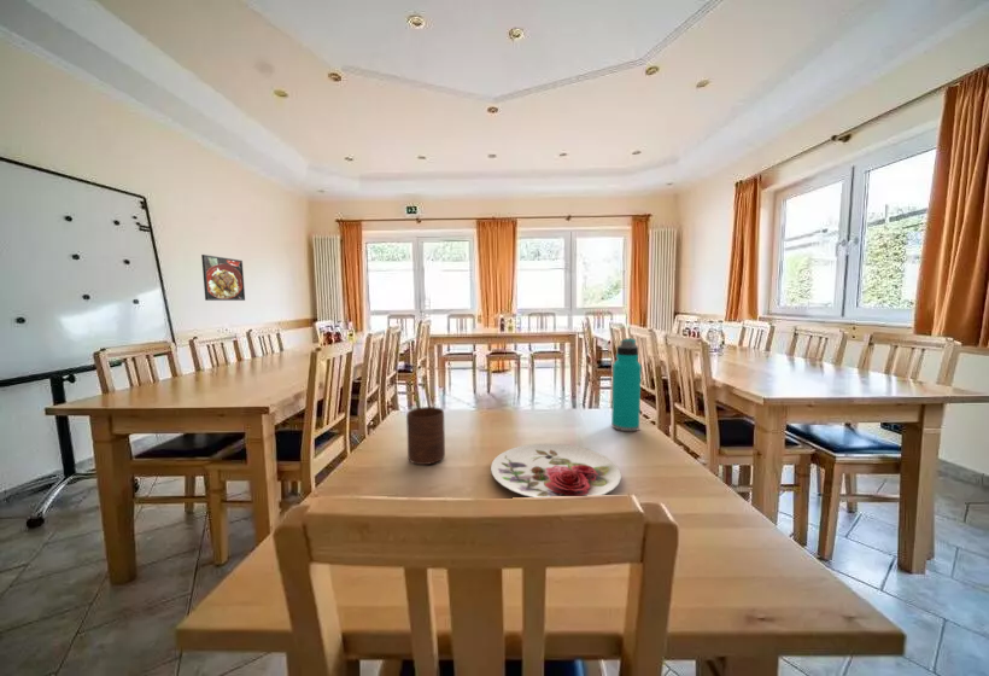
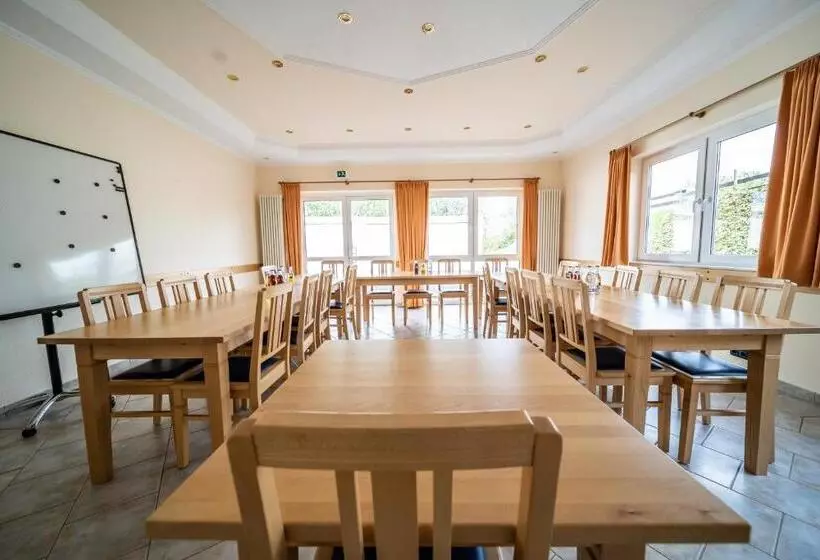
- water bottle [610,337,643,432]
- plate [490,442,622,499]
- cup [405,406,446,466]
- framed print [200,253,246,302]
